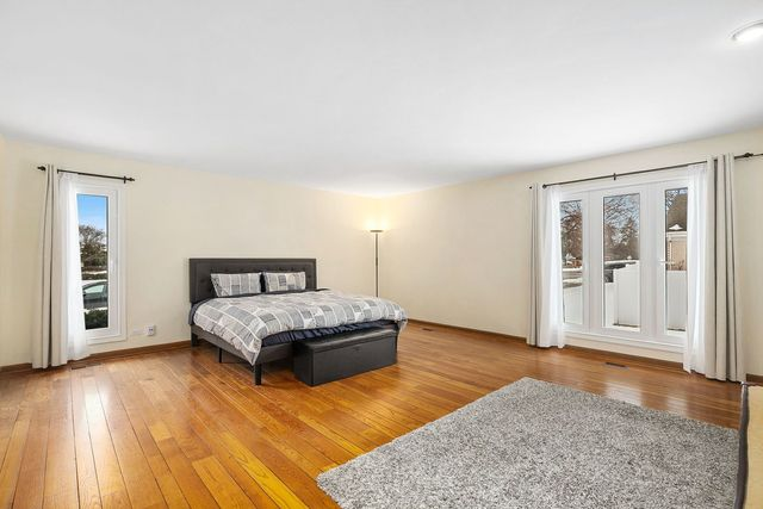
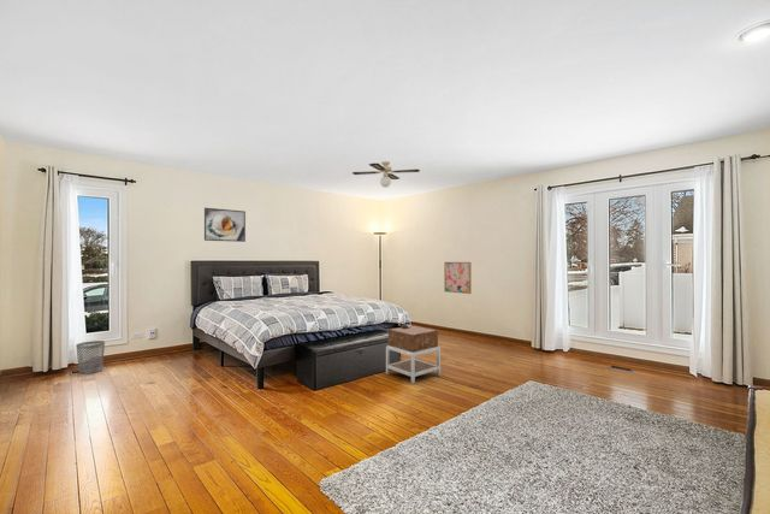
+ wall art [443,261,473,295]
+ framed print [203,207,247,243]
+ wastebasket [75,339,106,374]
+ nightstand [385,324,442,385]
+ ceiling fan [351,160,421,189]
